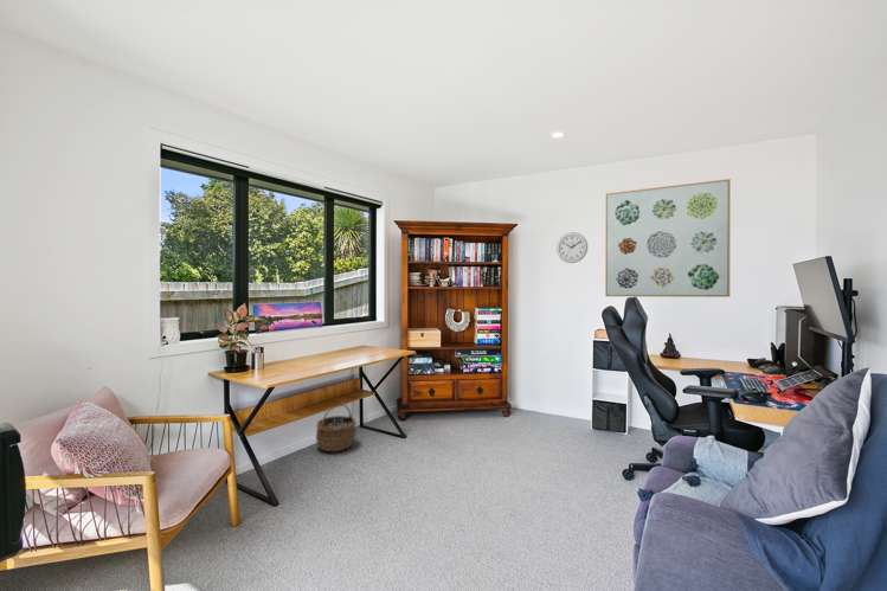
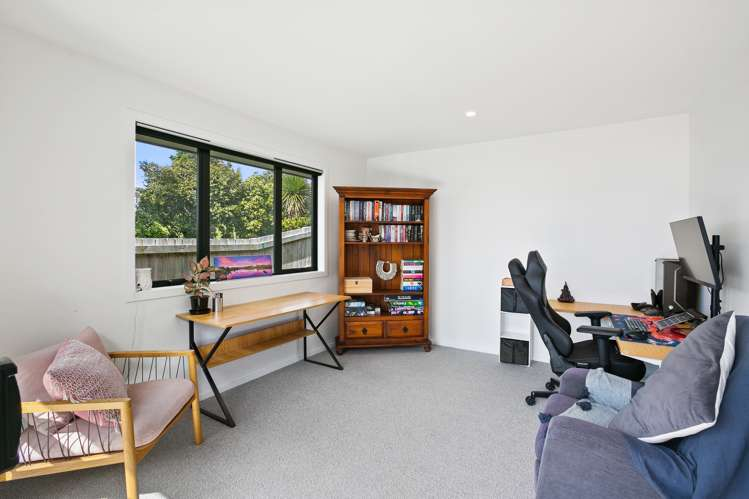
- wicker basket [315,404,358,452]
- wall art [604,178,732,298]
- wall clock [555,231,589,264]
